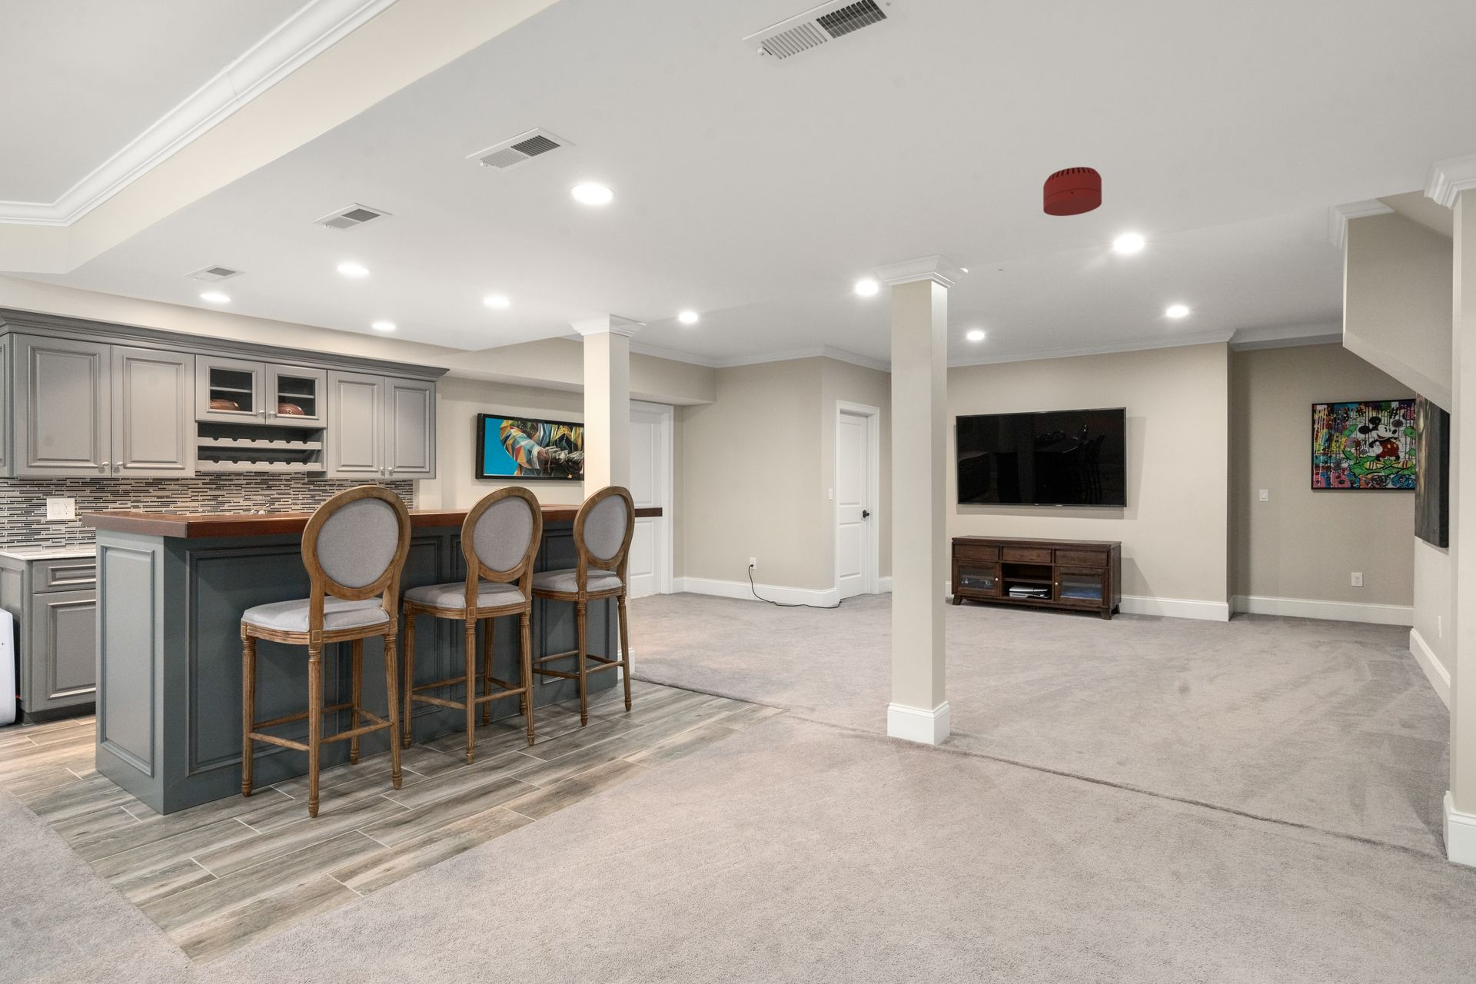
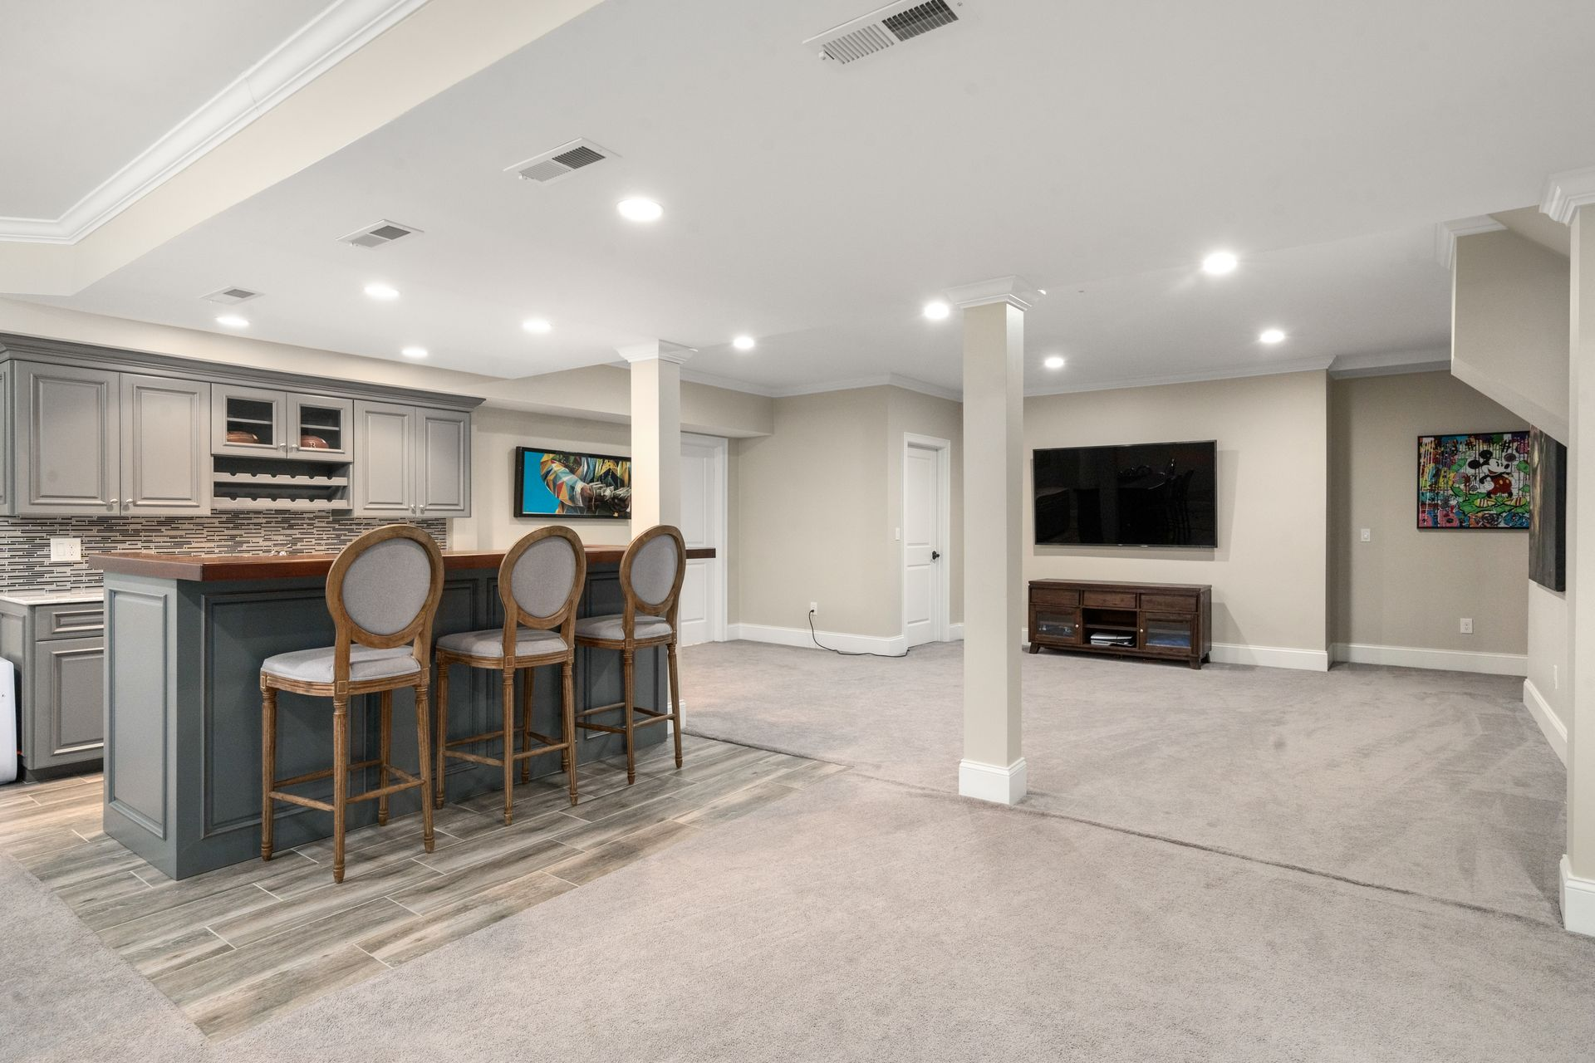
- smoke detector [1042,166,1103,216]
